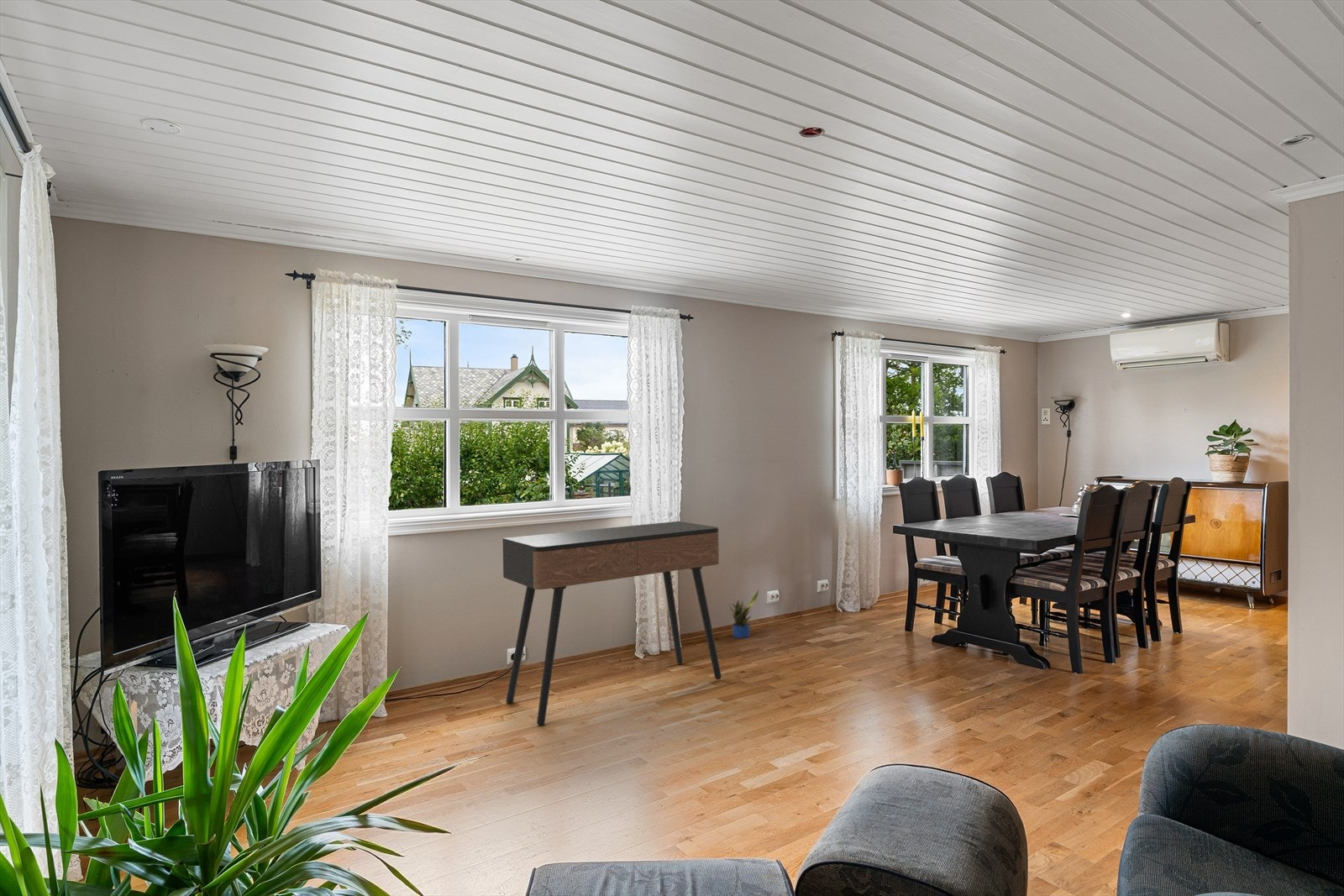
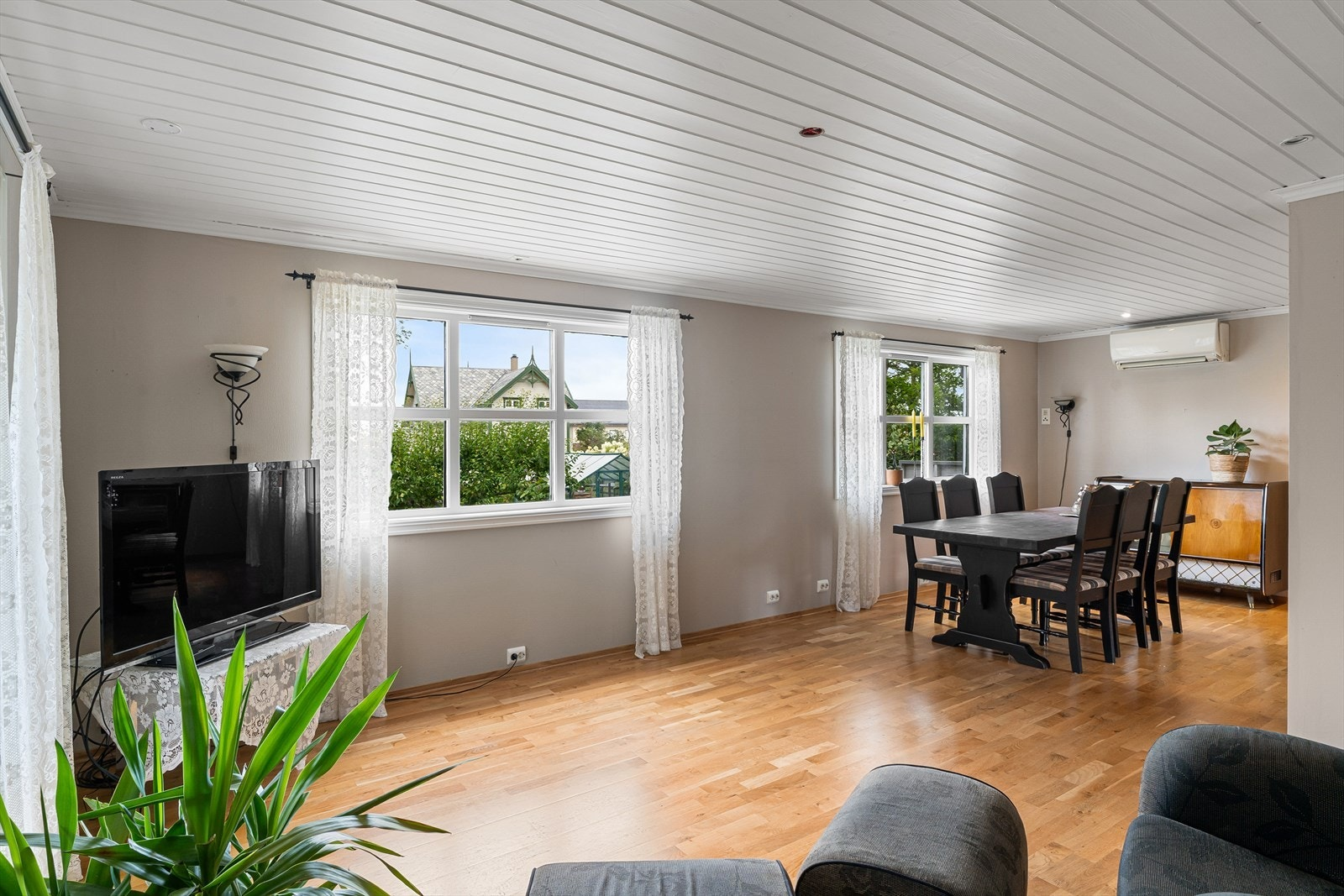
- console table [502,521,722,726]
- potted plant [728,589,759,639]
